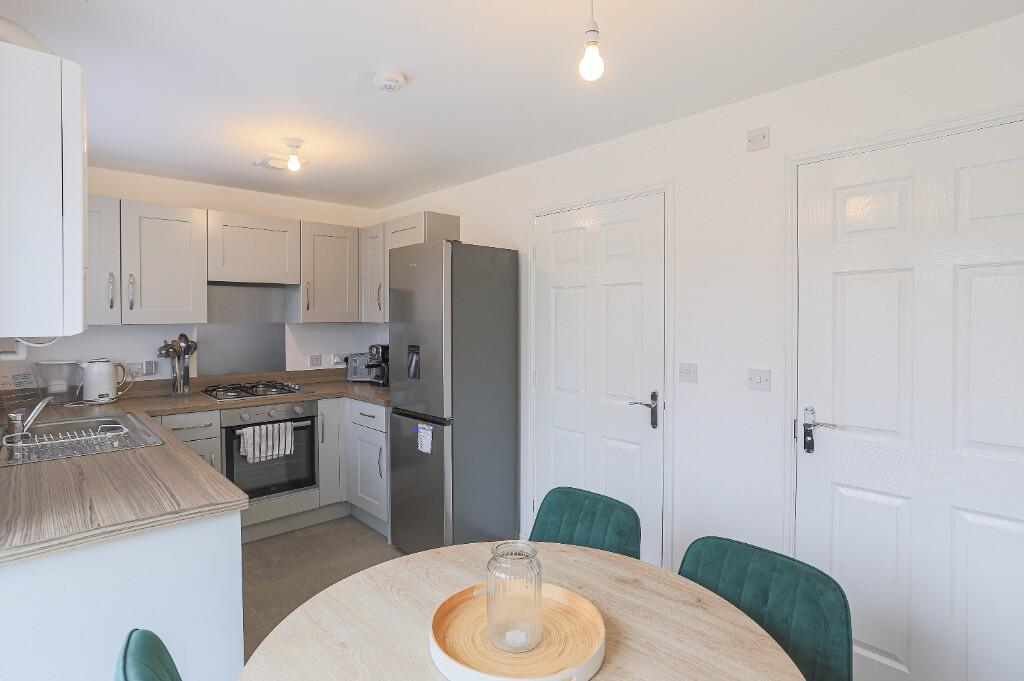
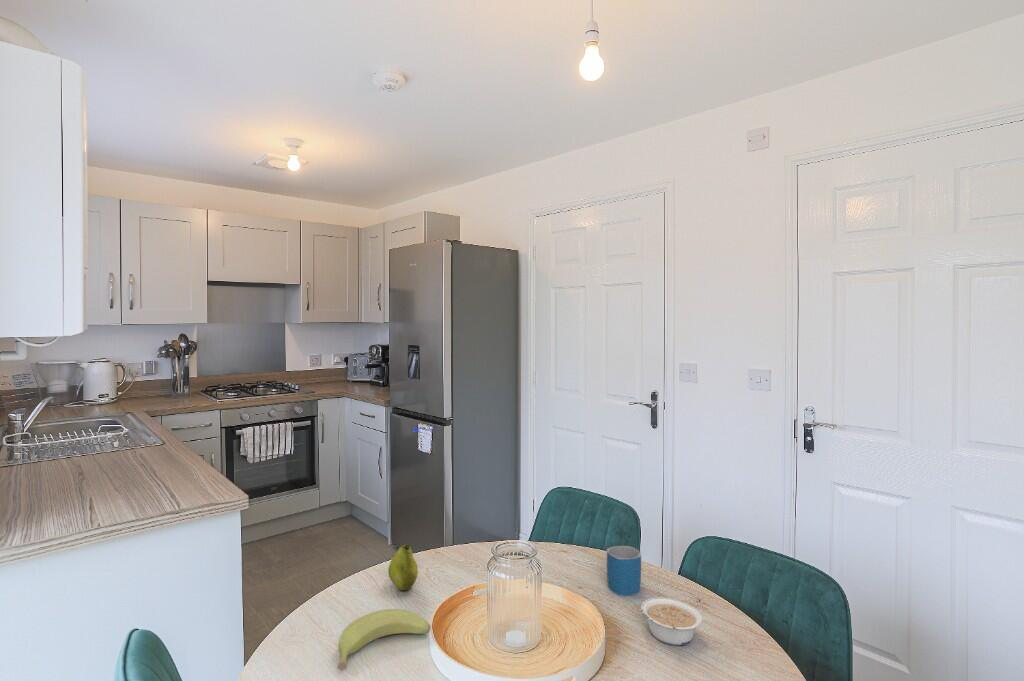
+ fruit [387,544,419,592]
+ banana [337,608,431,671]
+ mug [606,545,642,597]
+ legume [640,596,703,646]
